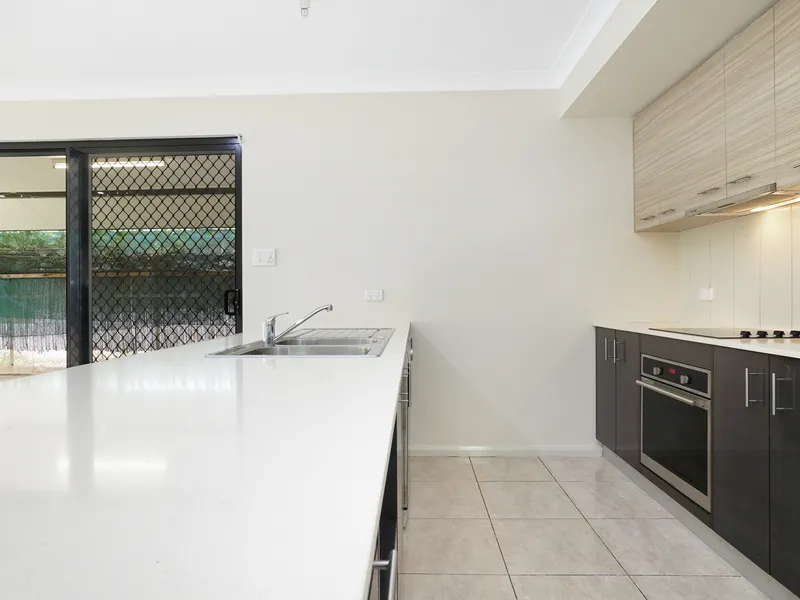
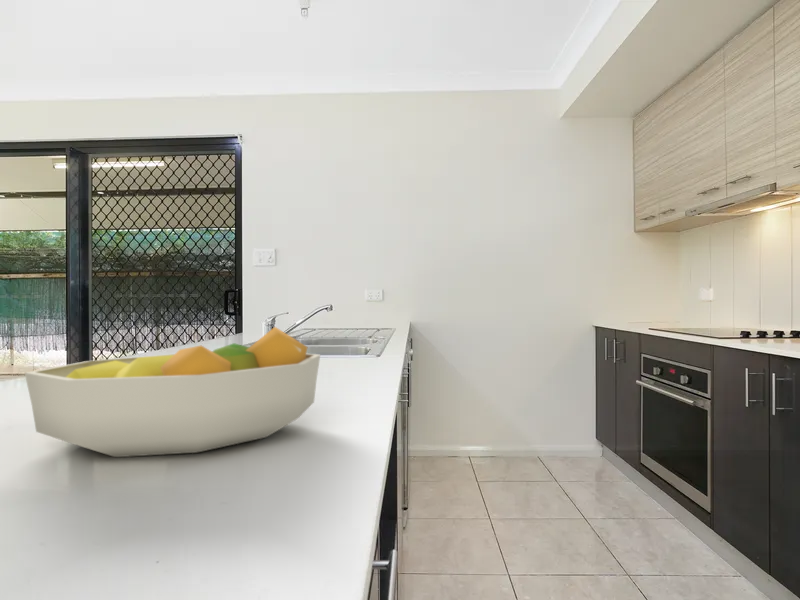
+ fruit bowl [24,326,321,458]
